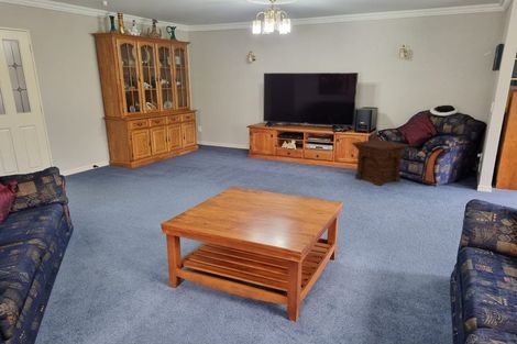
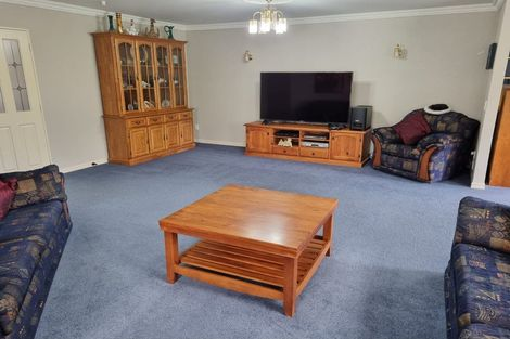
- side table [350,138,411,187]
